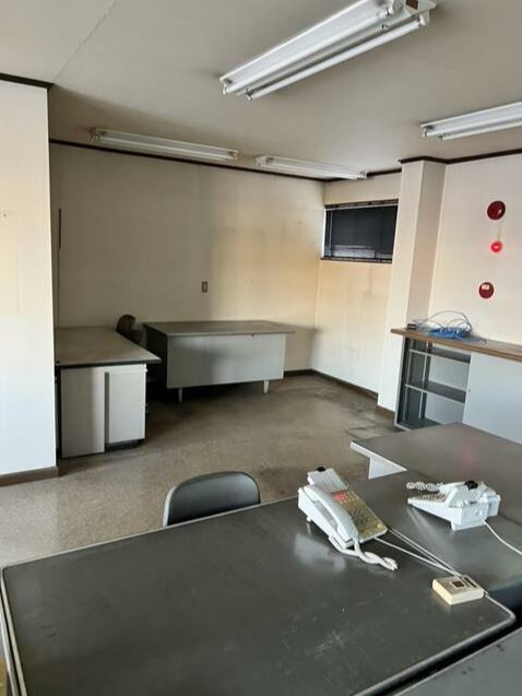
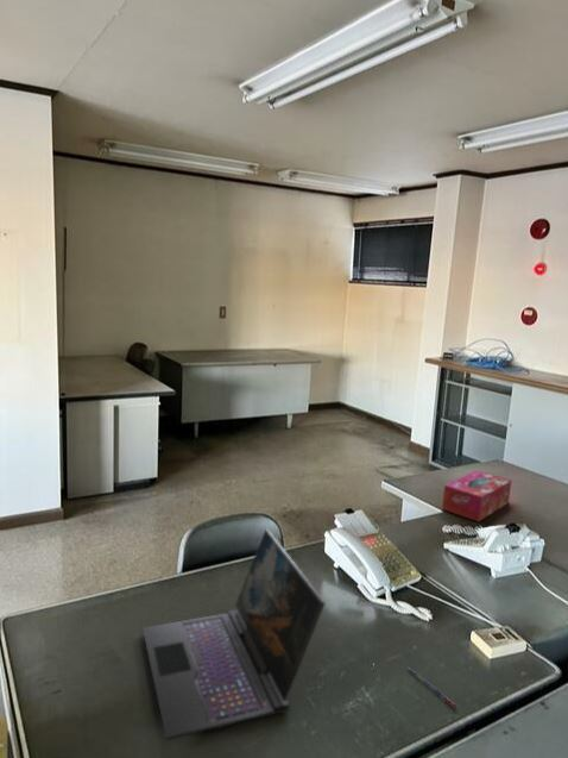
+ tissue box [441,469,512,522]
+ laptop [141,527,327,741]
+ pen [405,666,459,709]
